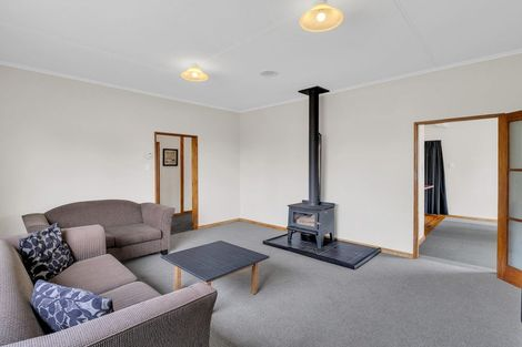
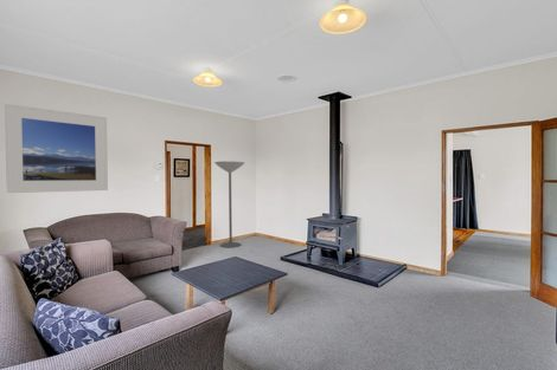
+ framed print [4,103,109,194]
+ floor lamp [213,161,245,248]
